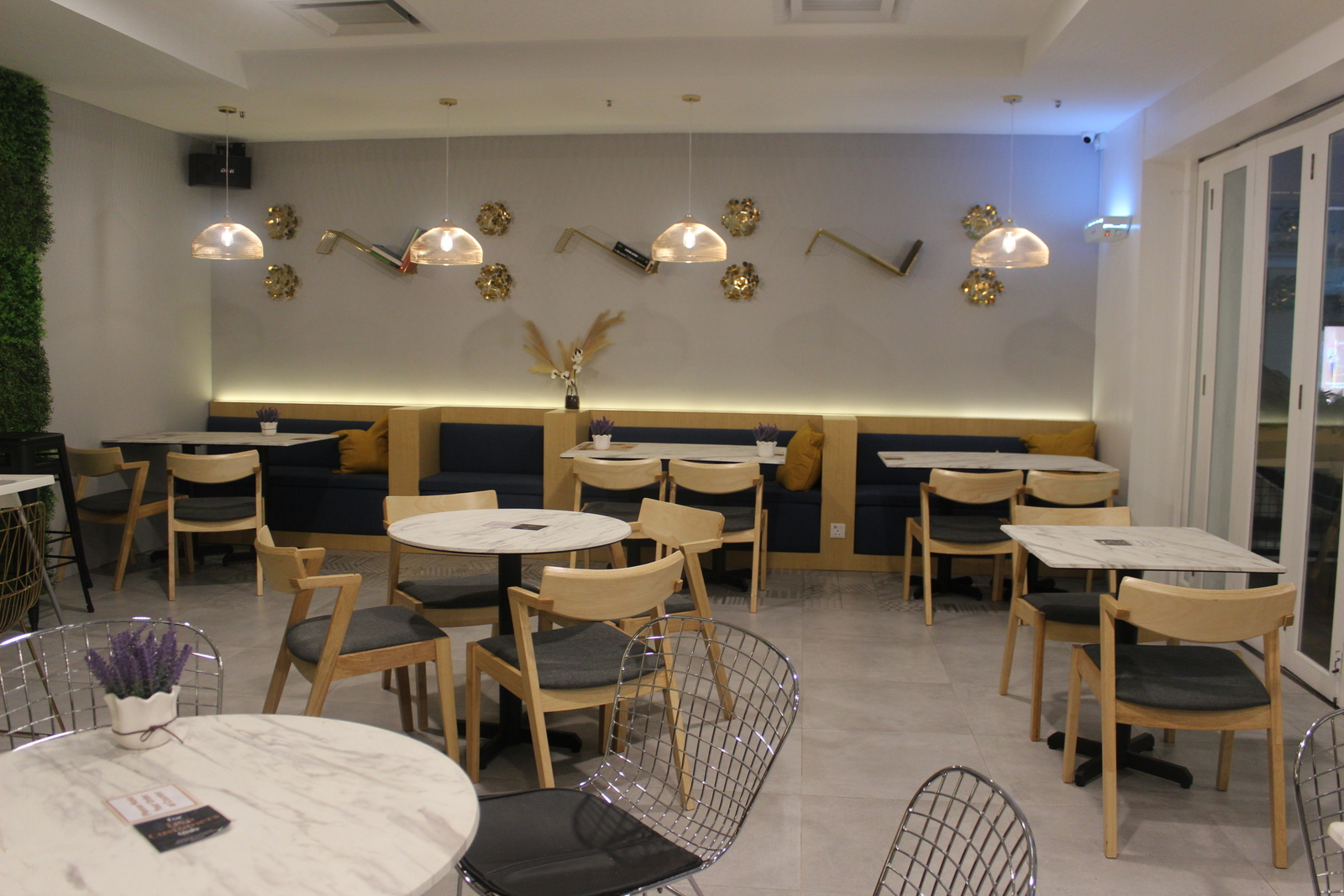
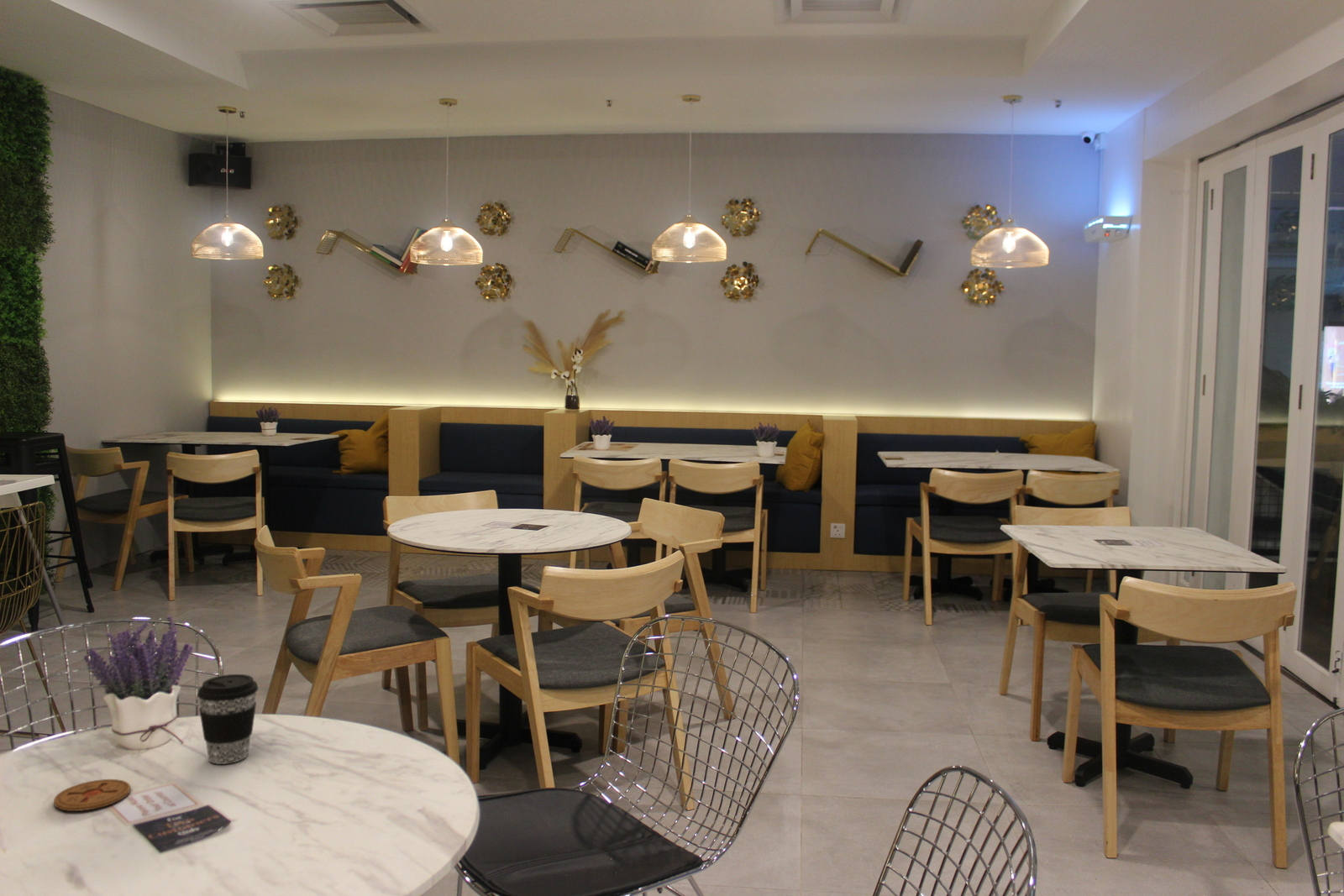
+ coffee cup [197,673,259,765]
+ coaster [53,778,131,812]
